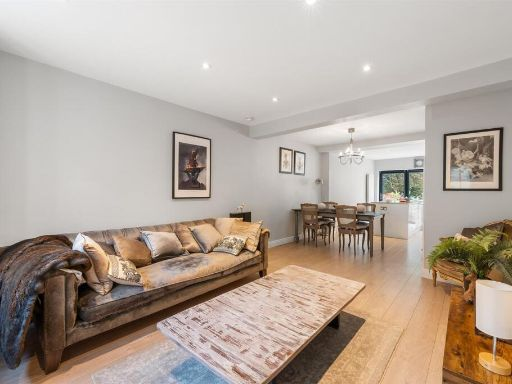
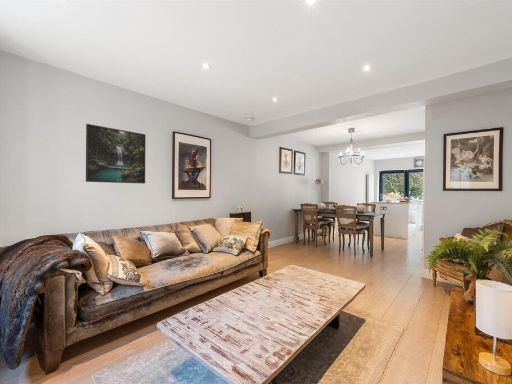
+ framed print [85,123,147,185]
